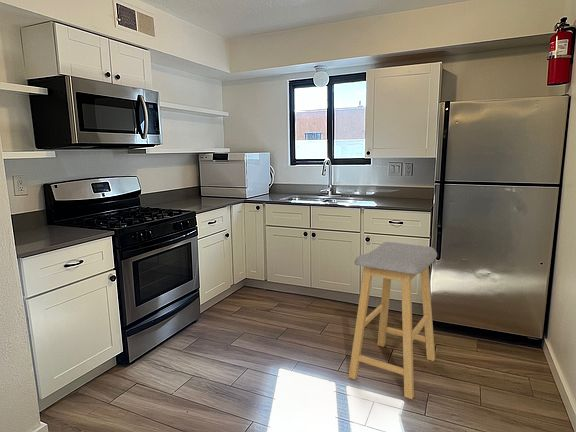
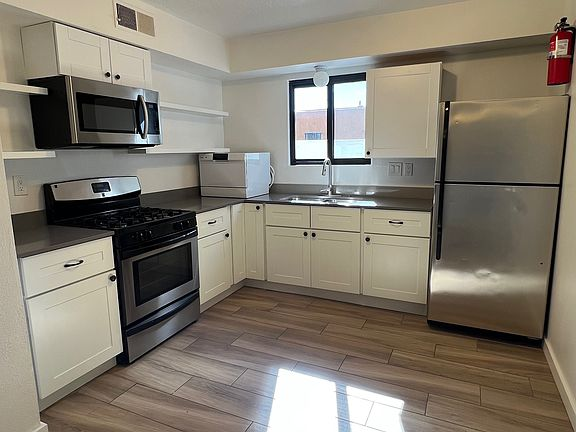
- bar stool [347,241,438,400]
